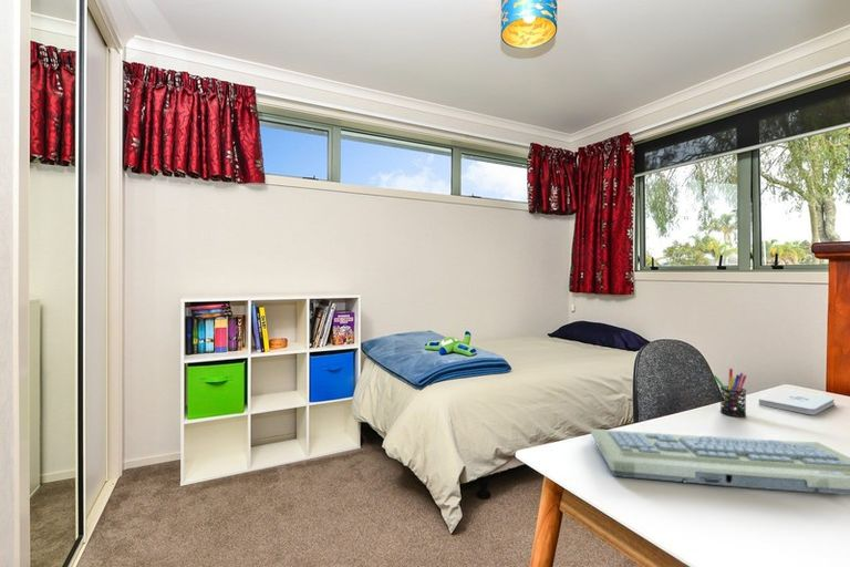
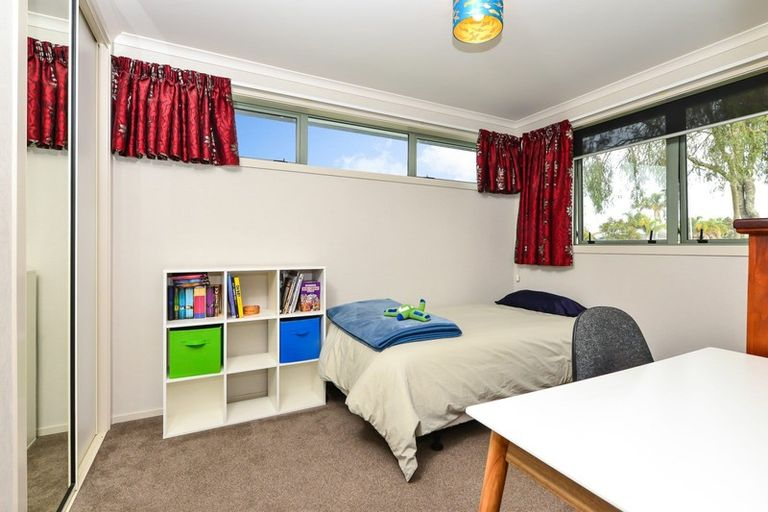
- notepad [758,389,836,415]
- pen holder [713,368,748,417]
- keyboard [590,427,850,496]
